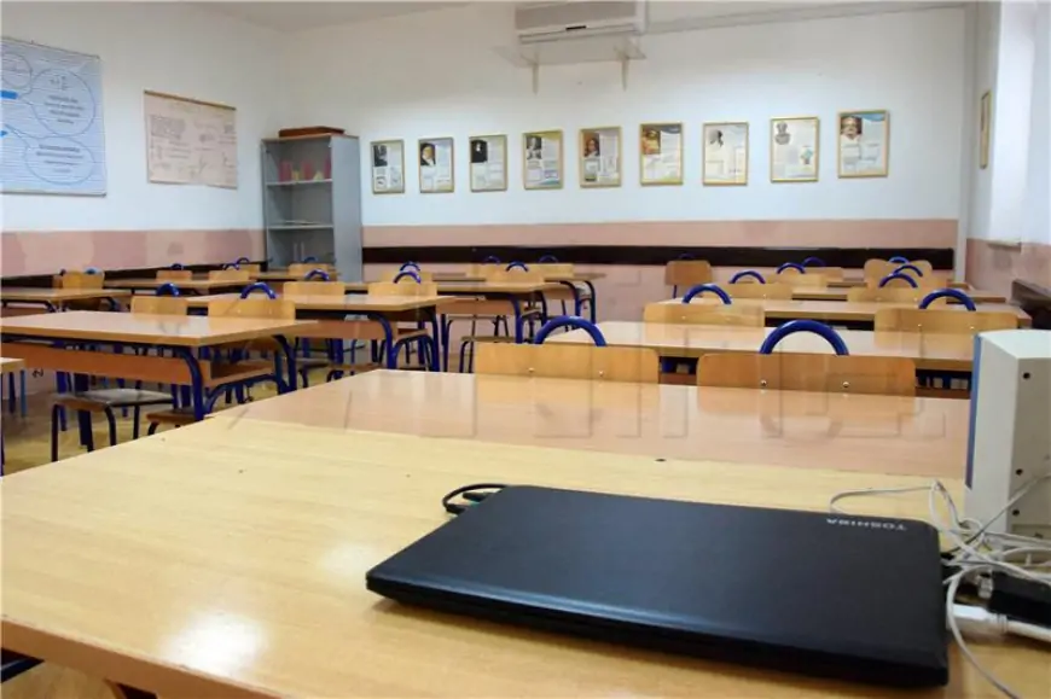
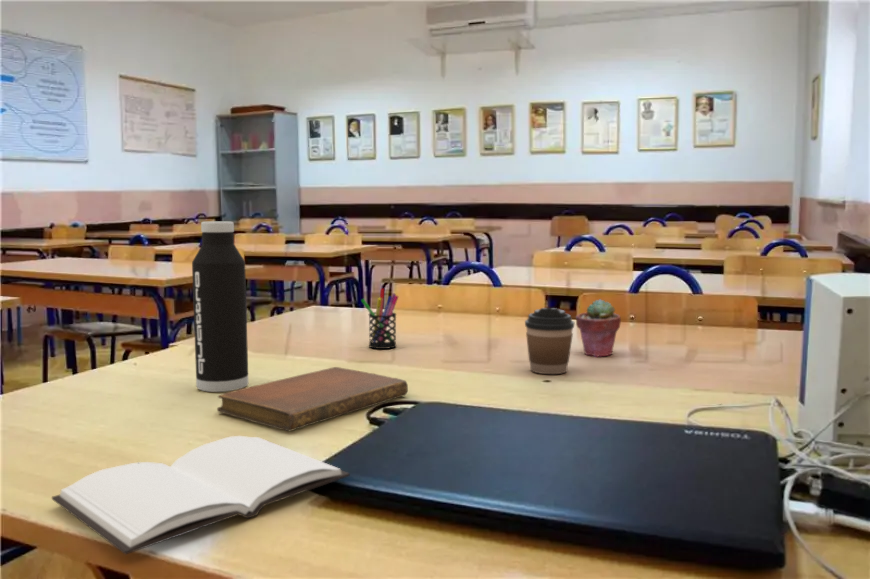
+ pen holder [360,287,399,350]
+ notebook [216,366,409,432]
+ potted succulent [575,298,622,358]
+ book [51,435,351,556]
+ coffee cup [524,307,575,375]
+ water bottle [191,221,249,393]
